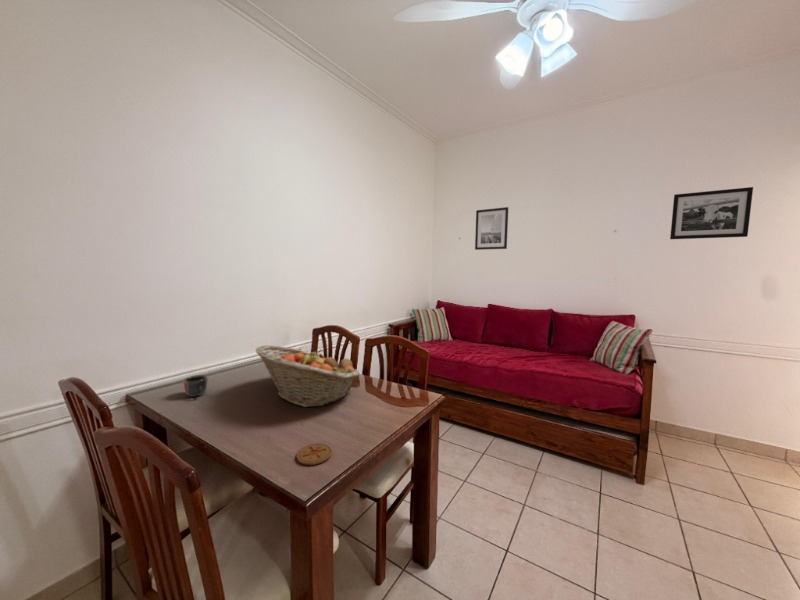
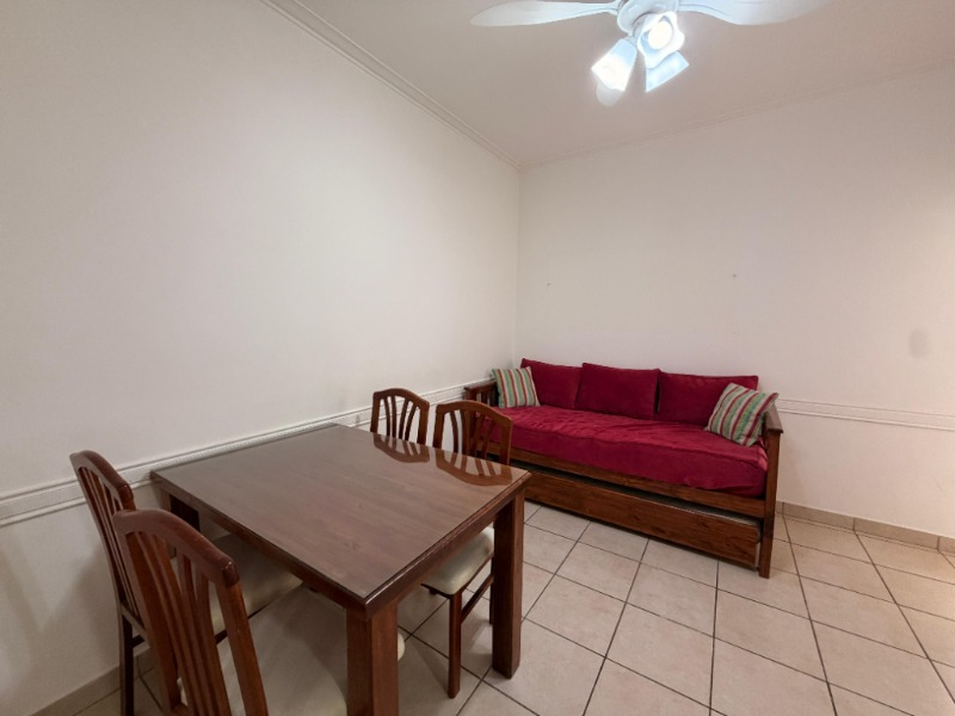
- fruit basket [255,344,360,408]
- coaster [296,442,333,466]
- picture frame [669,186,754,240]
- wall art [474,206,509,251]
- mug [182,374,209,398]
